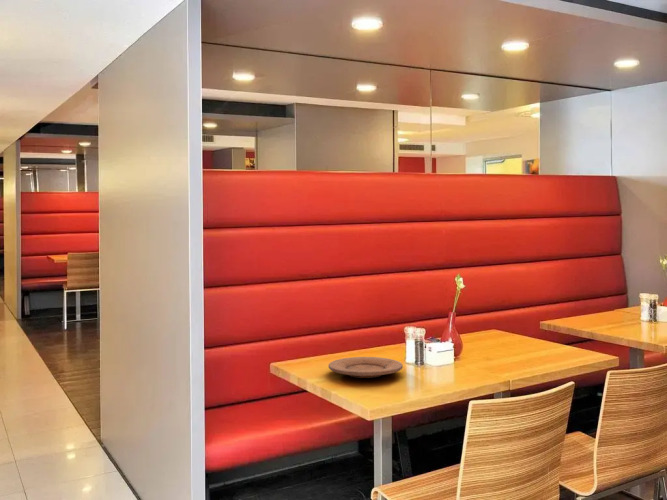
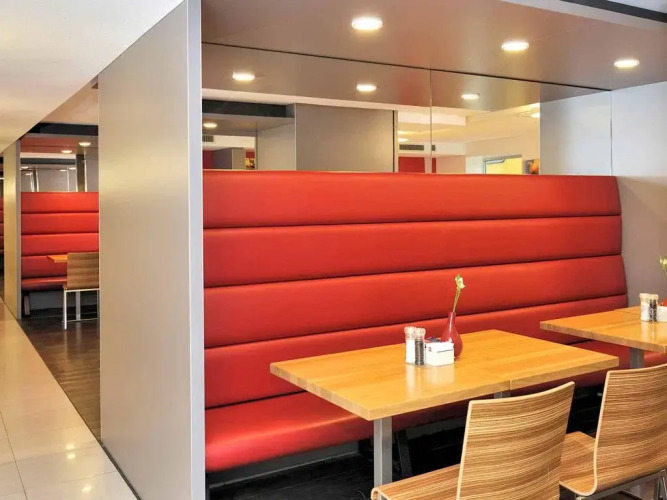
- plate [327,356,404,379]
